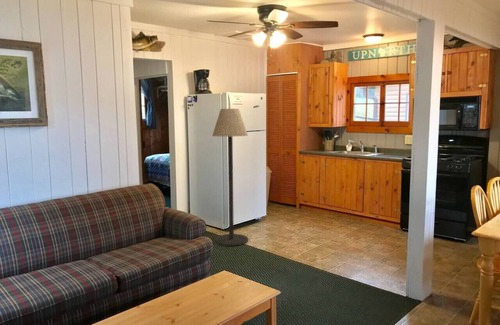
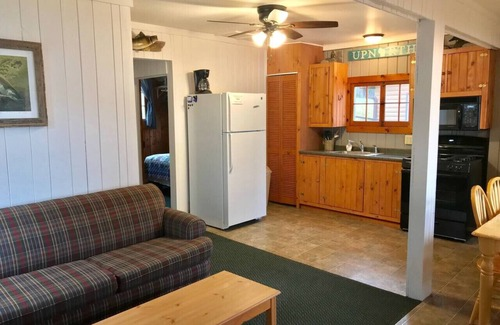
- floor lamp [211,108,249,247]
